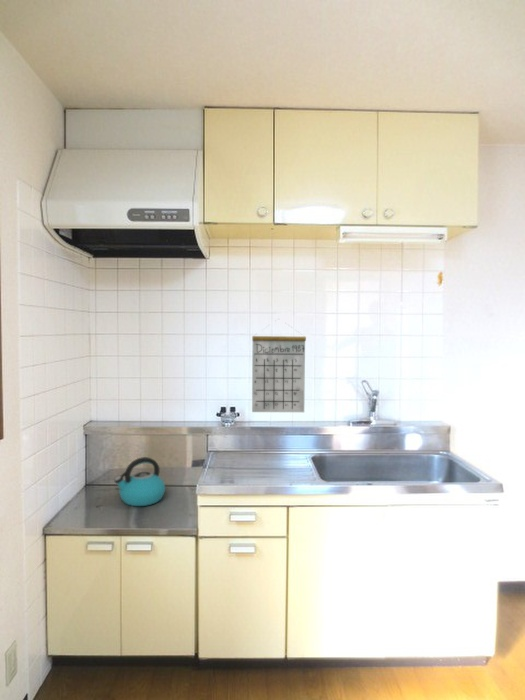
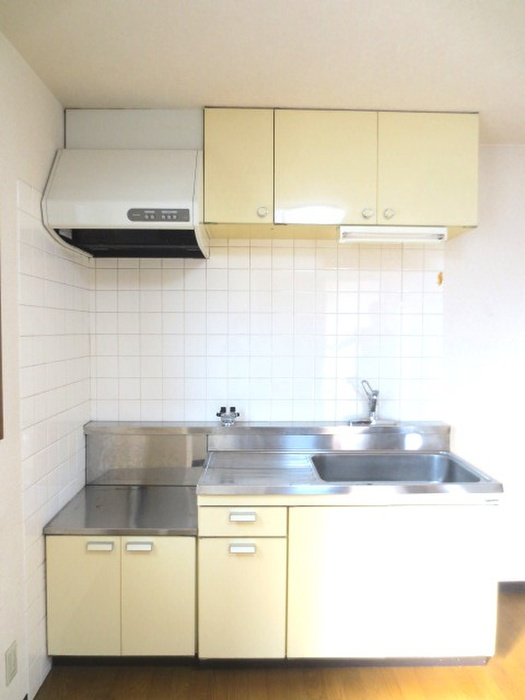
- calendar [251,318,307,413]
- kettle [113,456,166,507]
